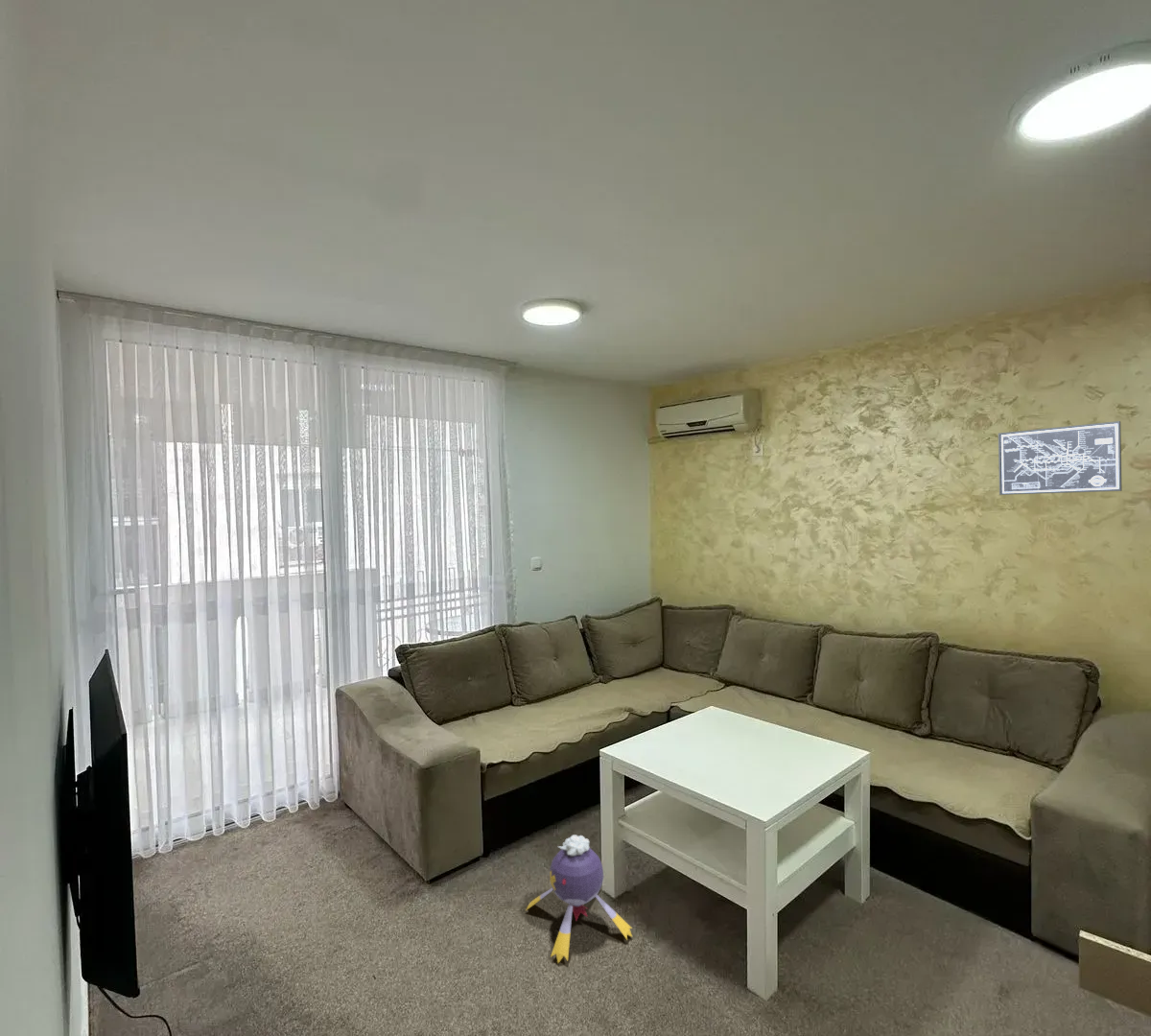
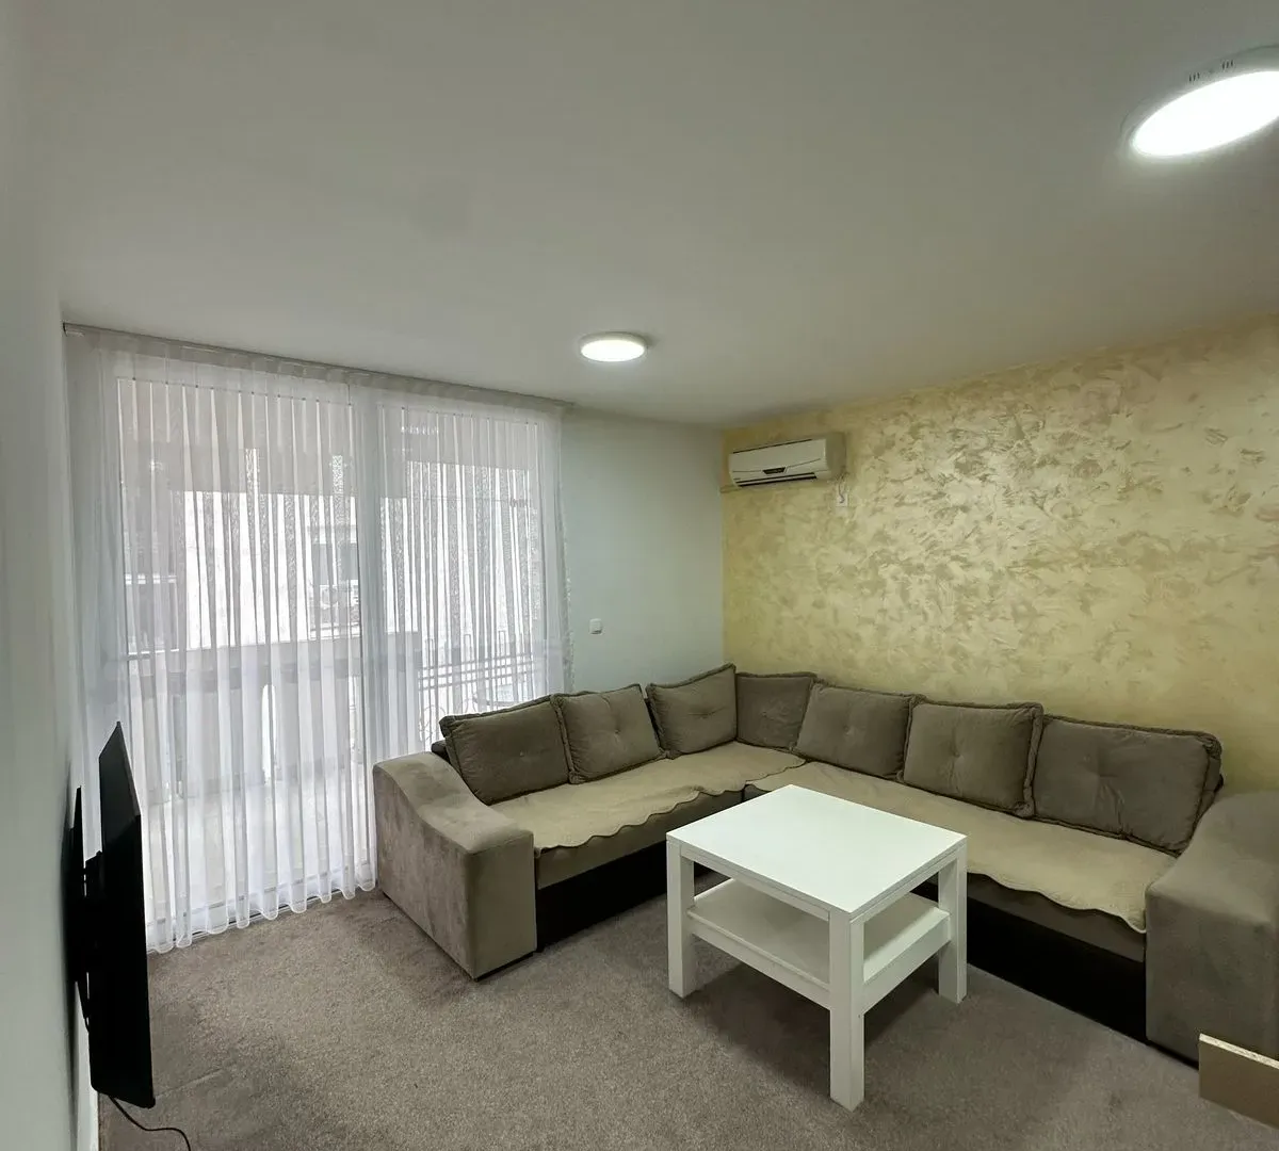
- wall art [998,420,1122,496]
- plush toy [525,834,633,964]
